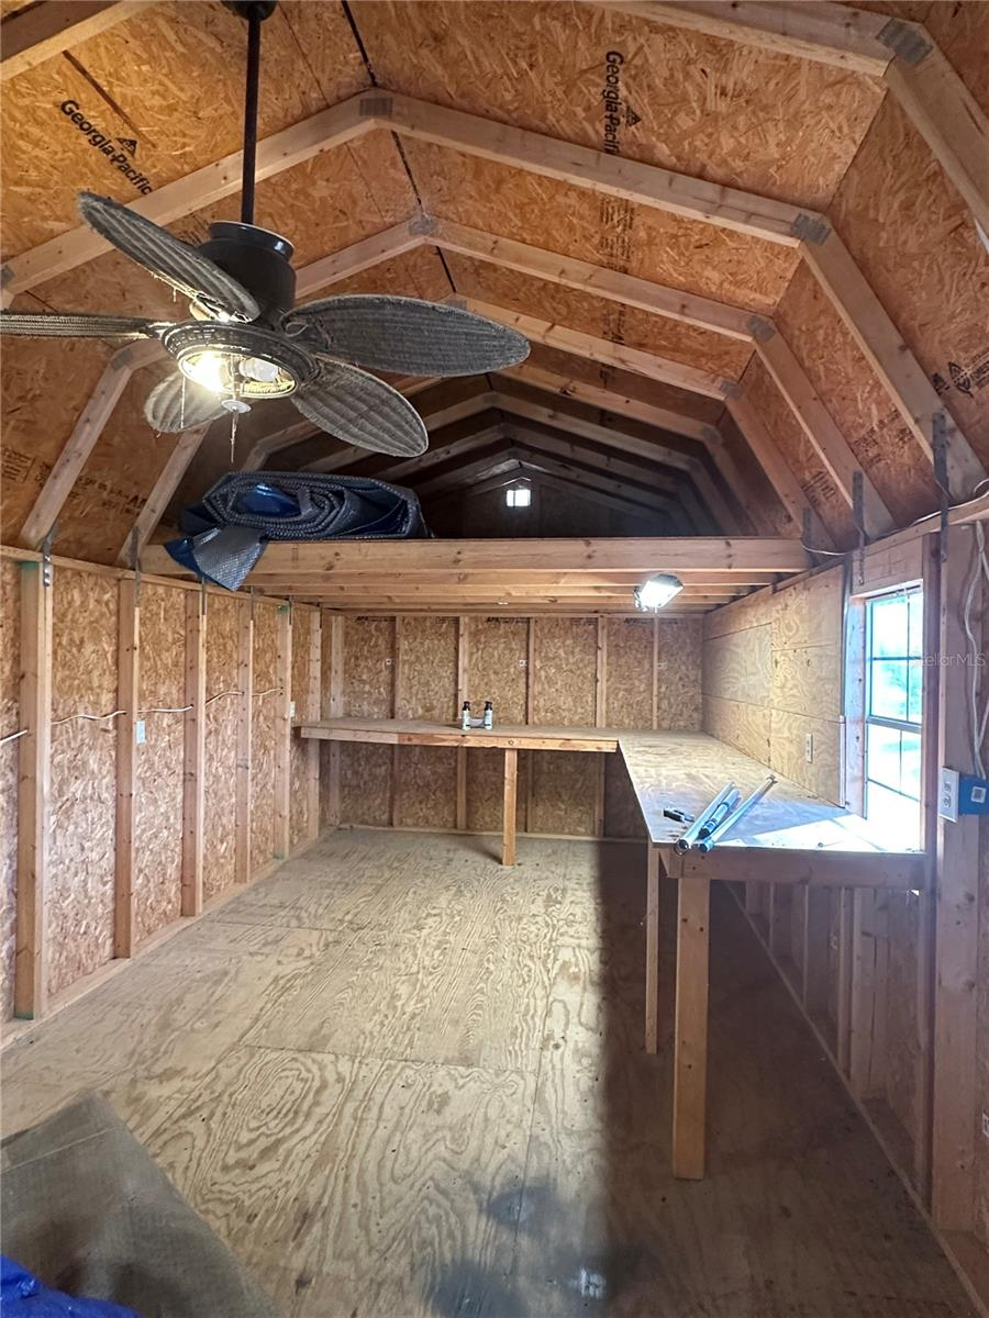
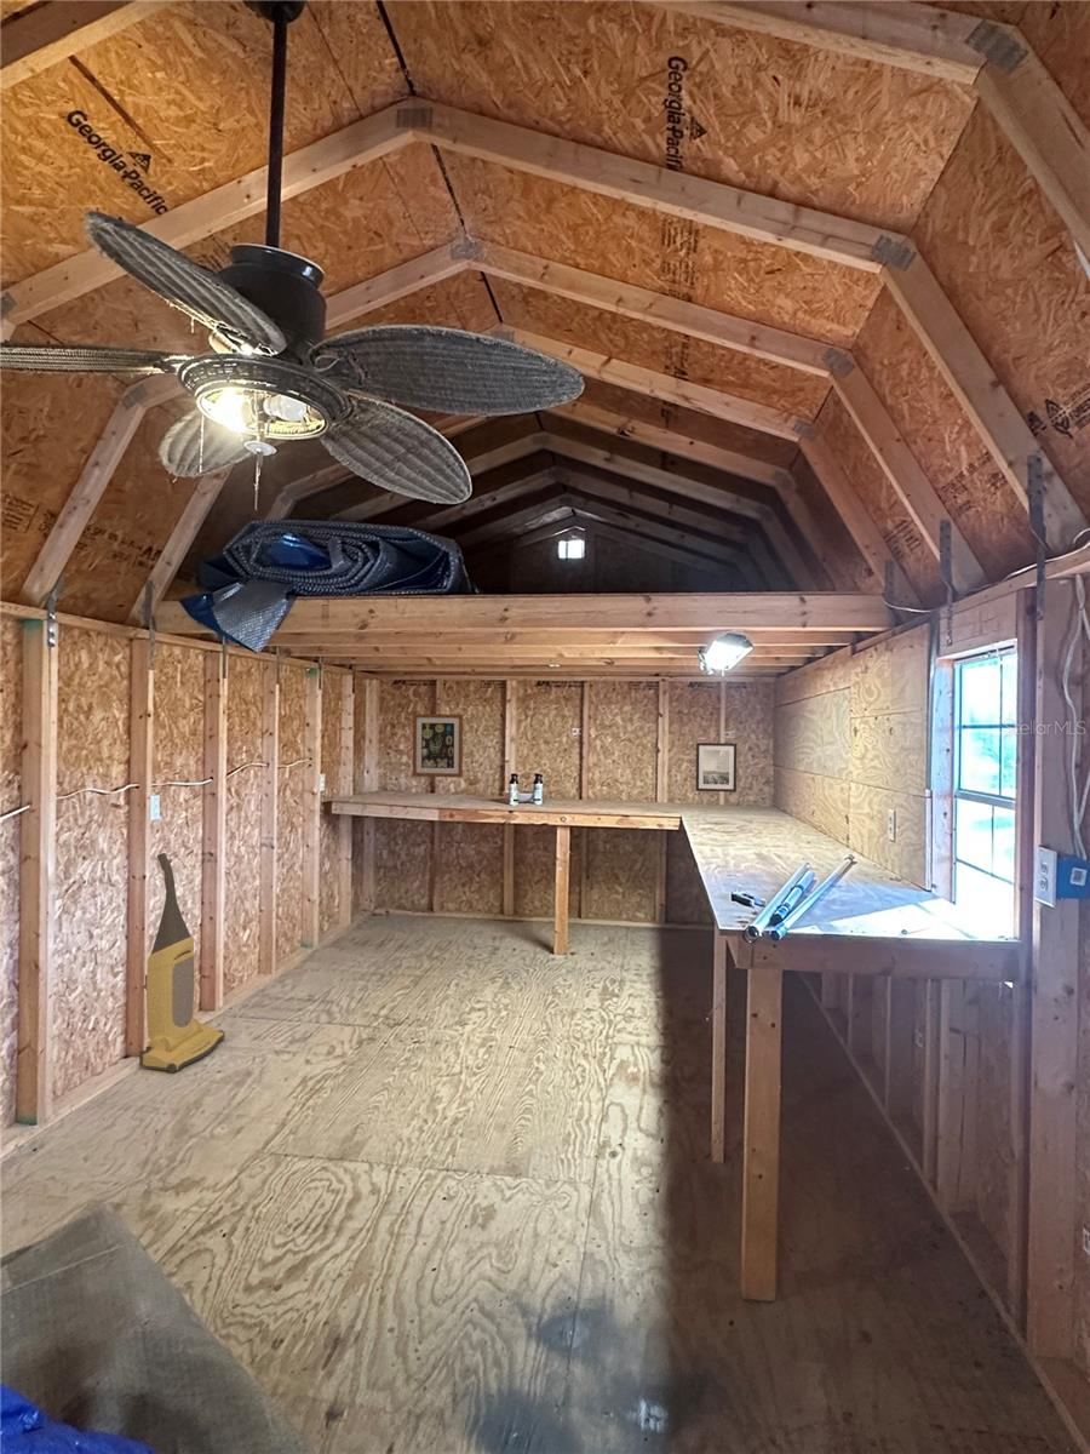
+ vacuum cleaner [138,852,226,1075]
+ wall art [412,712,464,779]
+ wall art [695,742,738,794]
